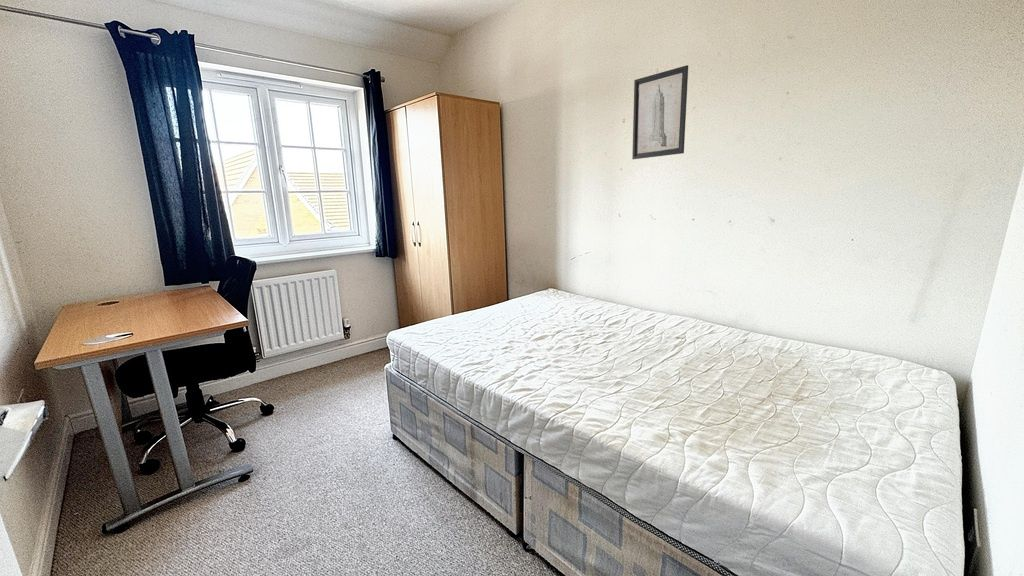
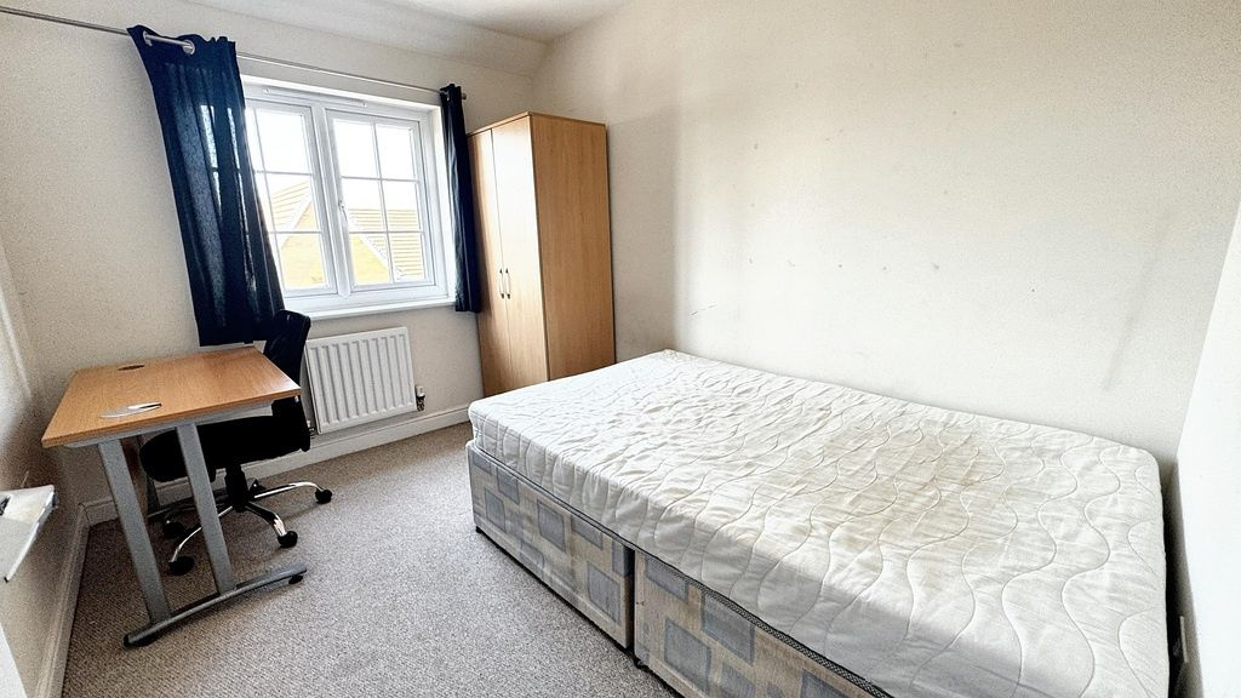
- wall art [631,64,689,160]
